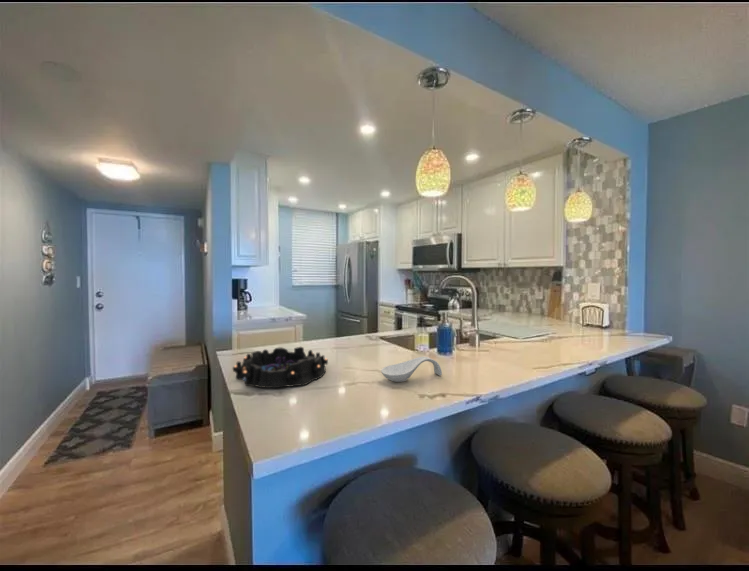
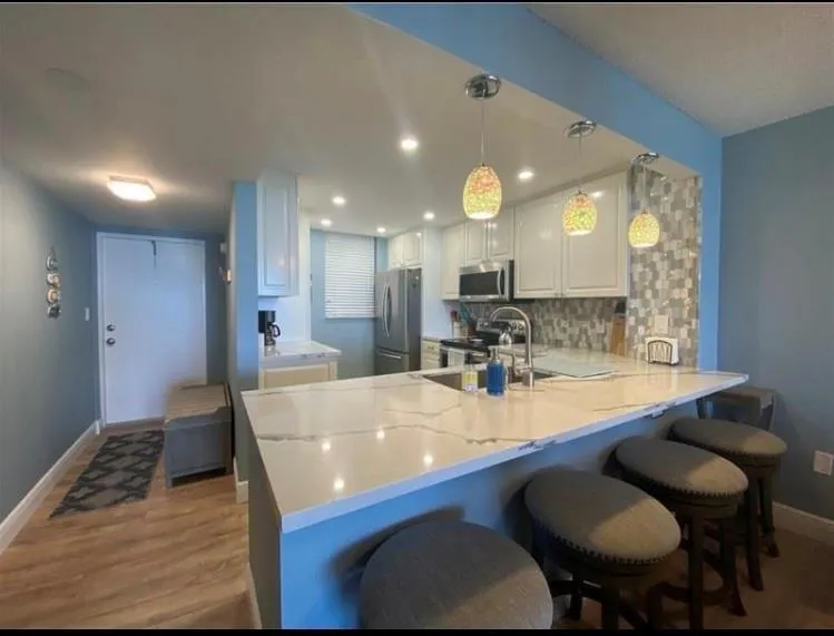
- decorative bowl [232,346,329,389]
- spoon rest [380,356,443,383]
